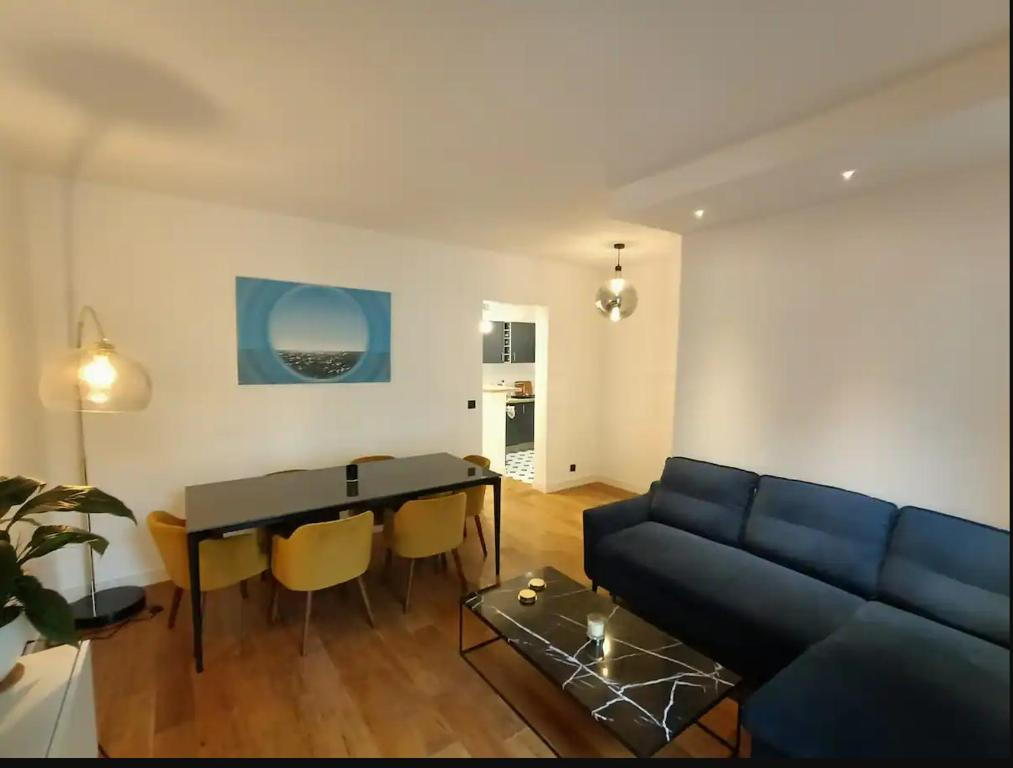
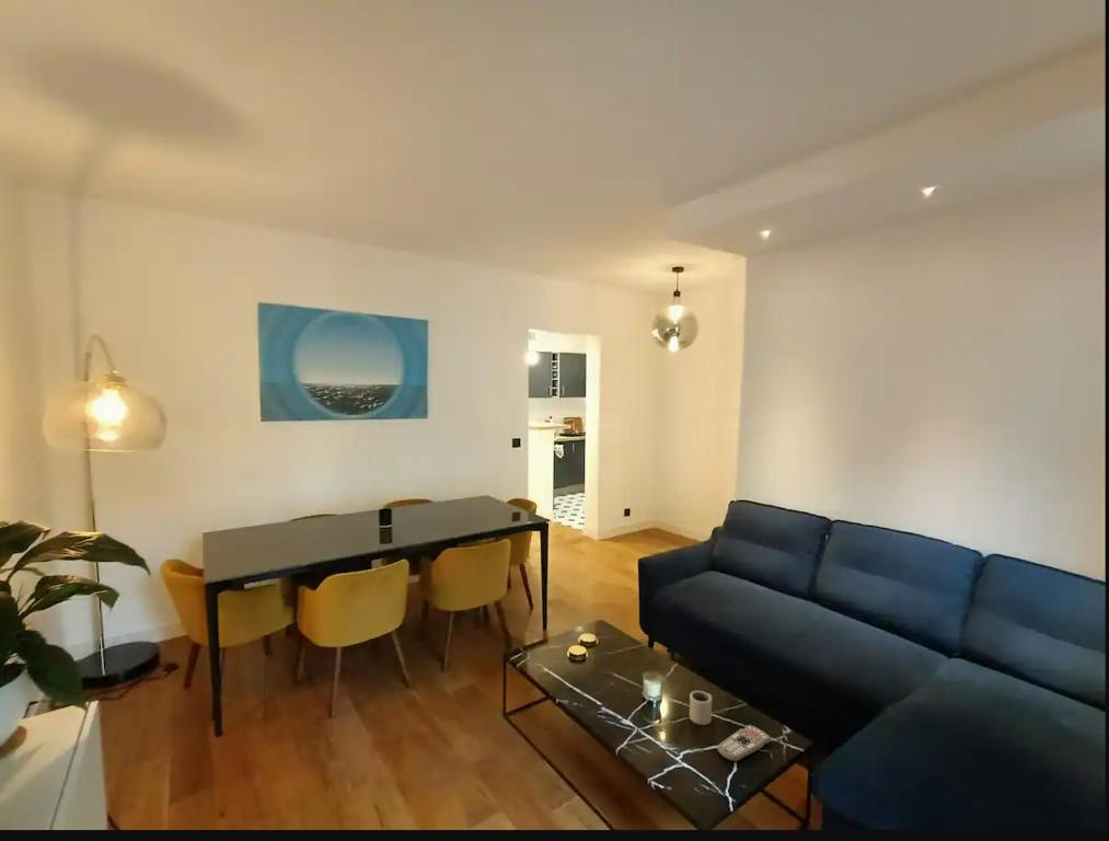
+ remote control [717,724,772,762]
+ cup [689,690,714,726]
